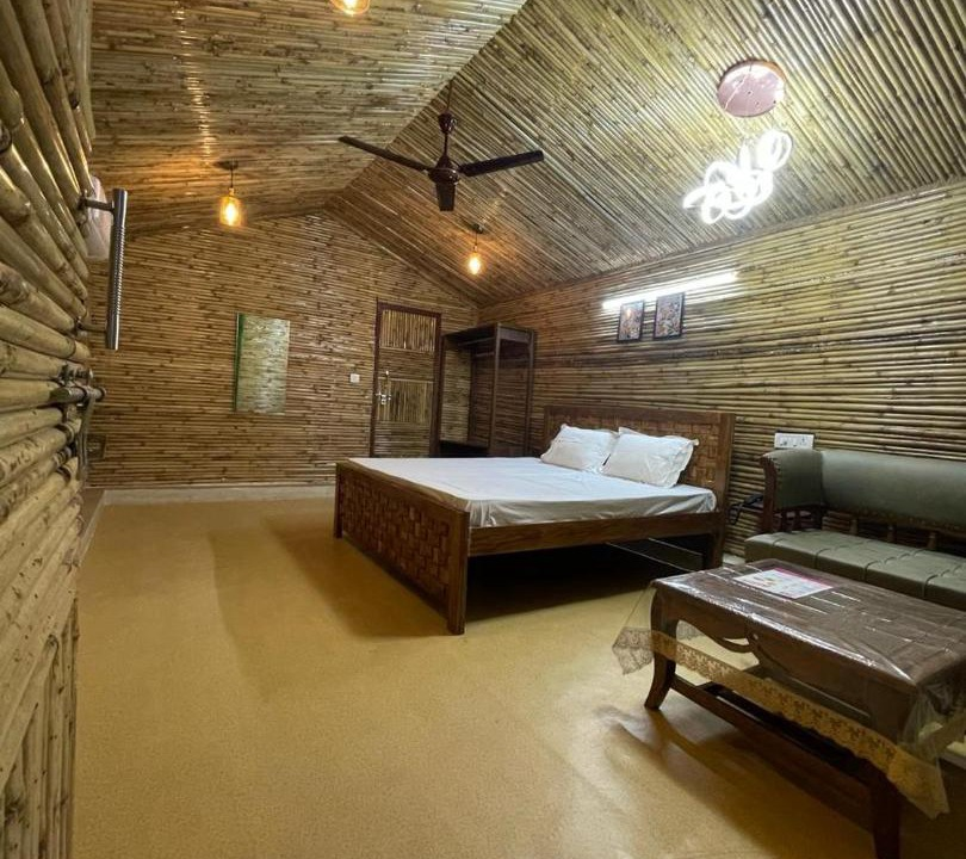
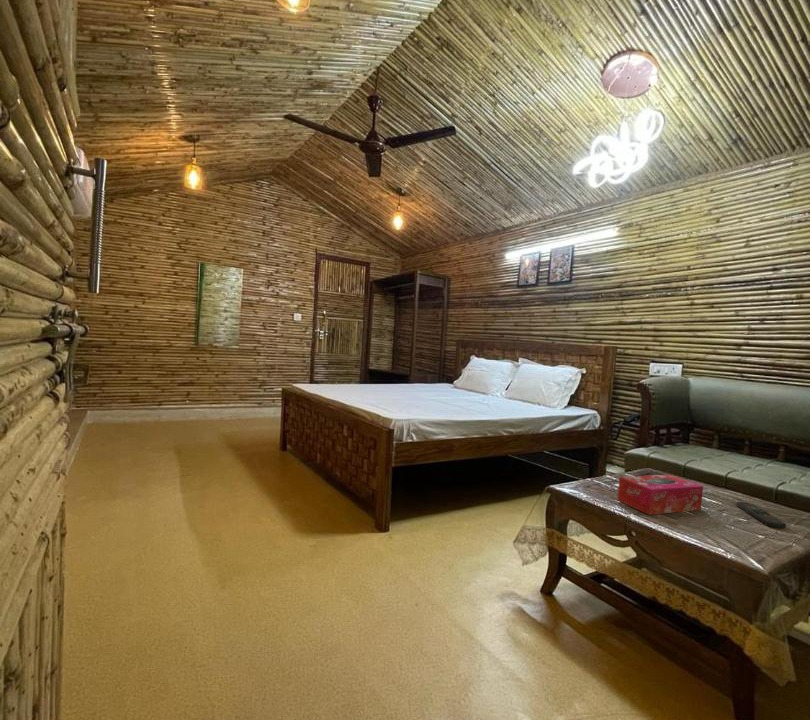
+ remote control [735,501,787,529]
+ tissue box [616,473,704,516]
